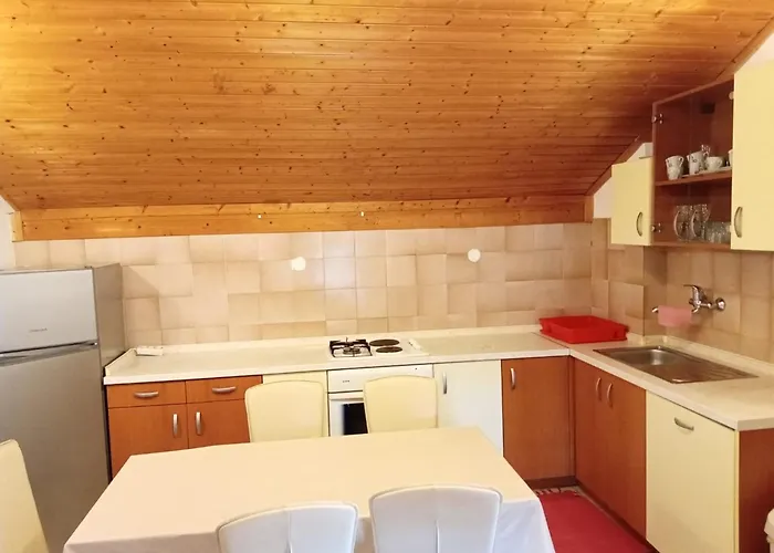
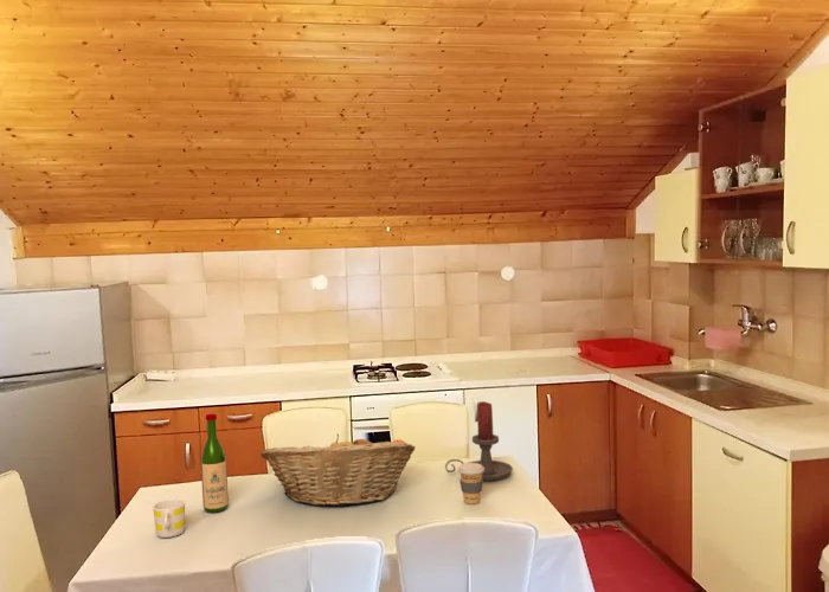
+ coffee cup [457,462,484,506]
+ mug [152,497,186,539]
+ candle holder [444,400,514,482]
+ wine bottle [200,412,230,514]
+ fruit basket [259,433,417,508]
